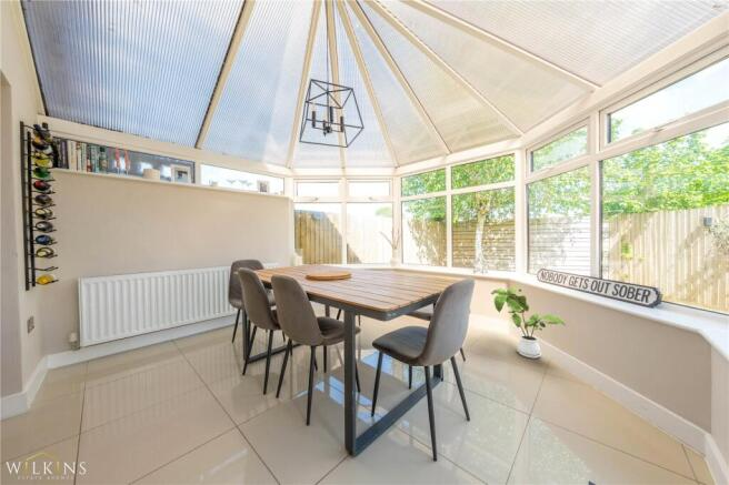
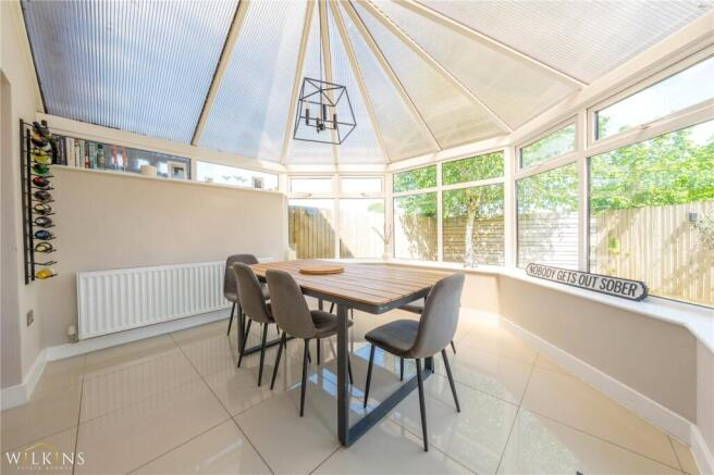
- house plant [490,286,568,360]
